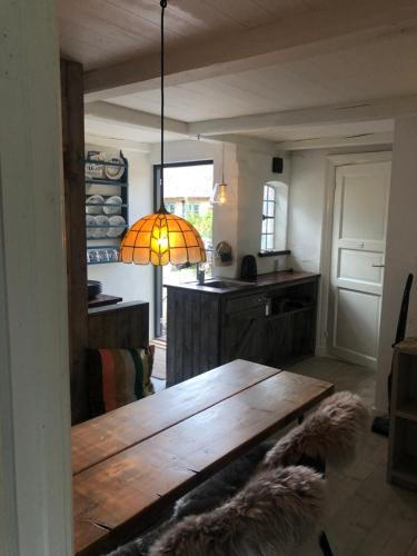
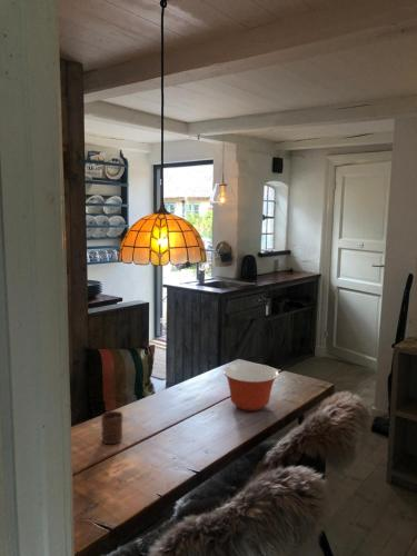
+ cup [100,410,123,445]
+ mixing bowl [222,363,280,411]
